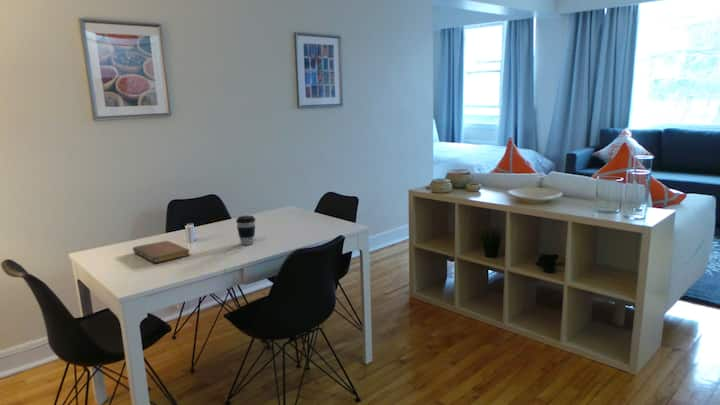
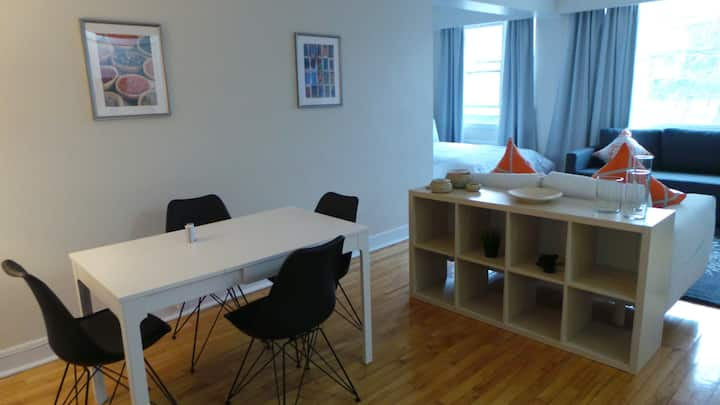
- notebook [132,240,191,264]
- coffee cup [235,215,257,246]
